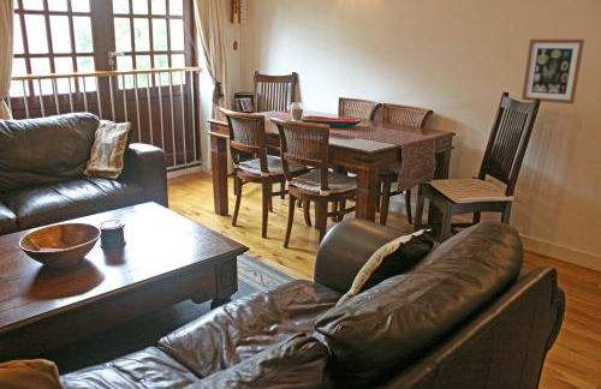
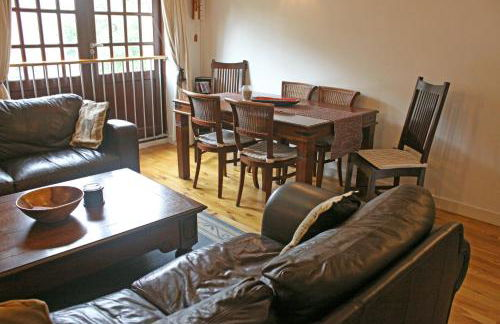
- wall art [520,38,585,106]
